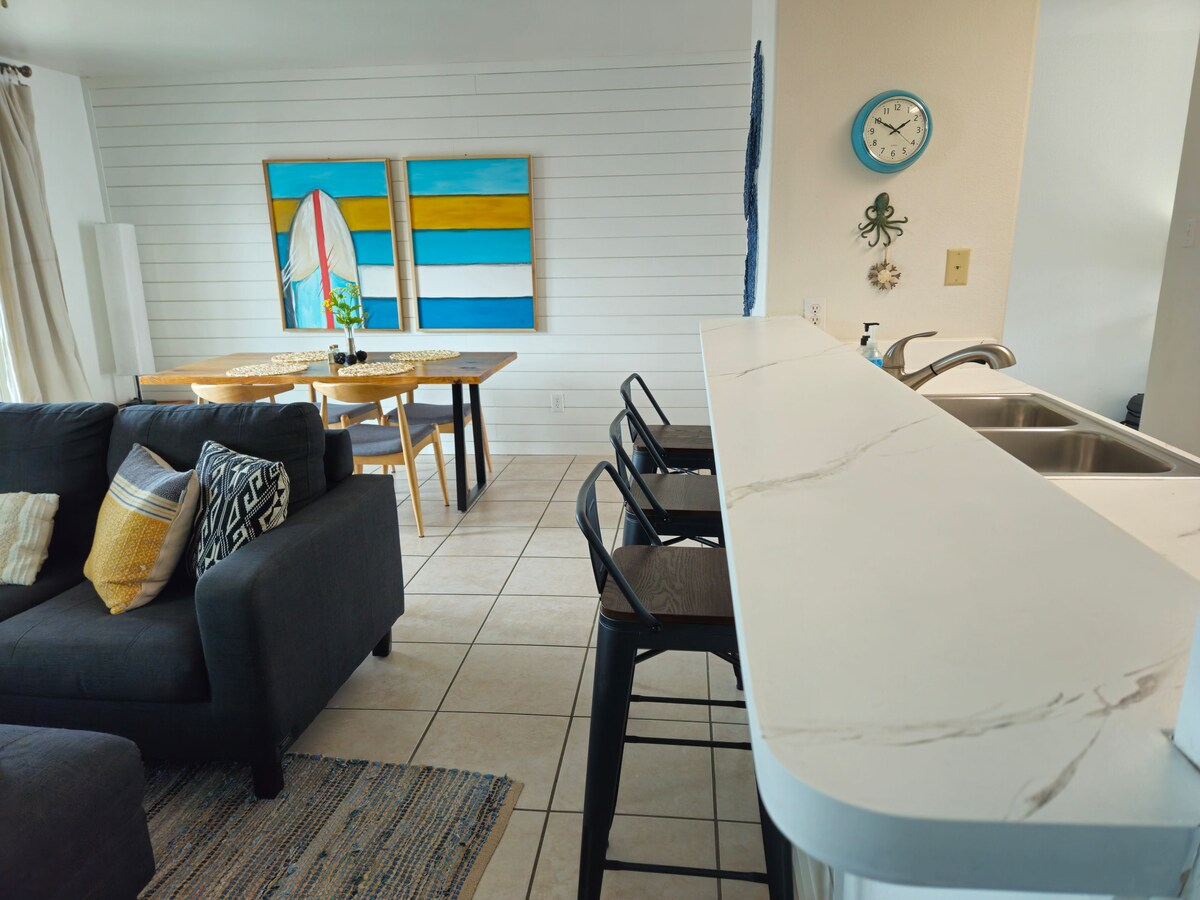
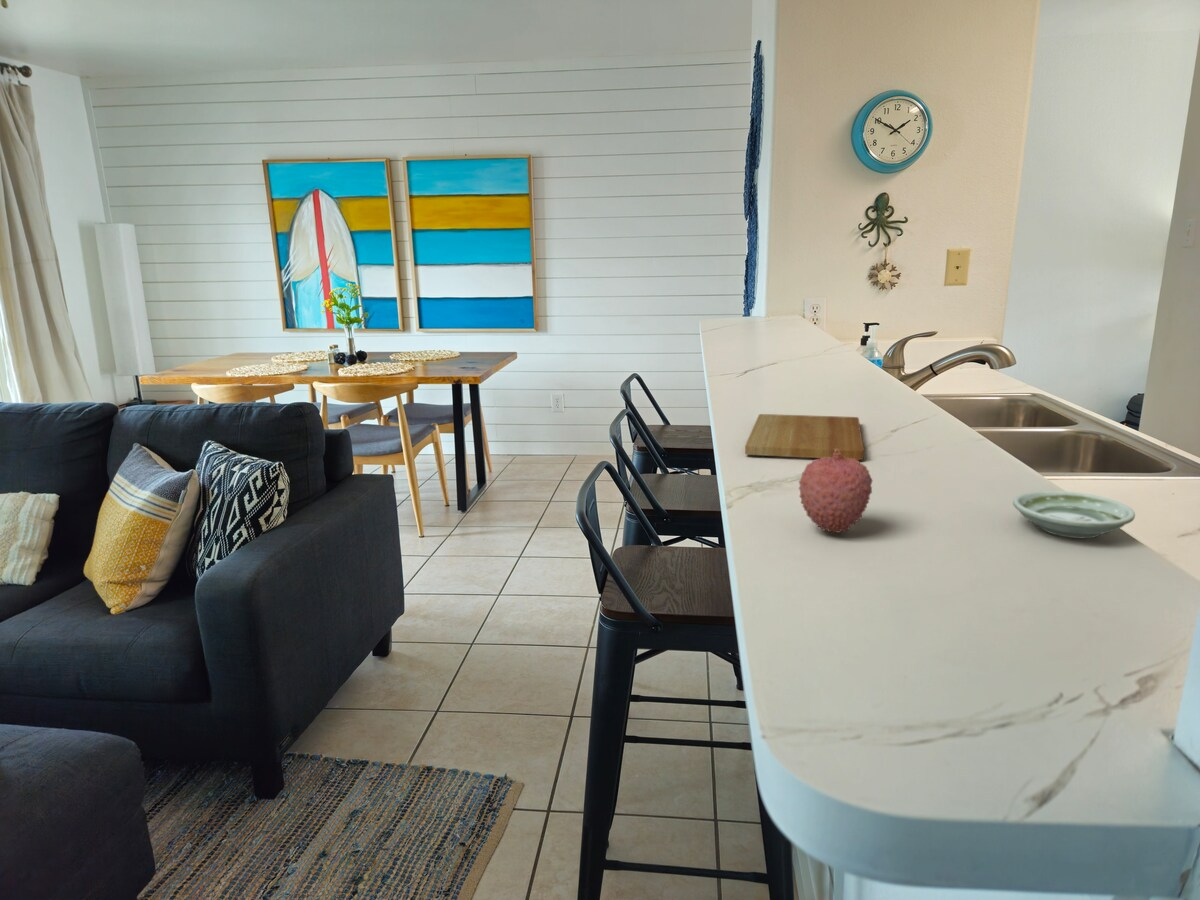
+ cutting board [744,413,865,461]
+ fruit [798,449,874,534]
+ saucer [1012,490,1136,539]
